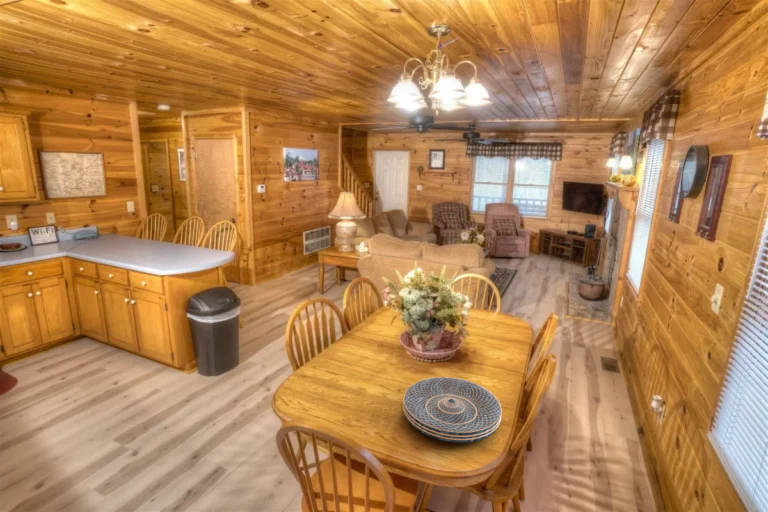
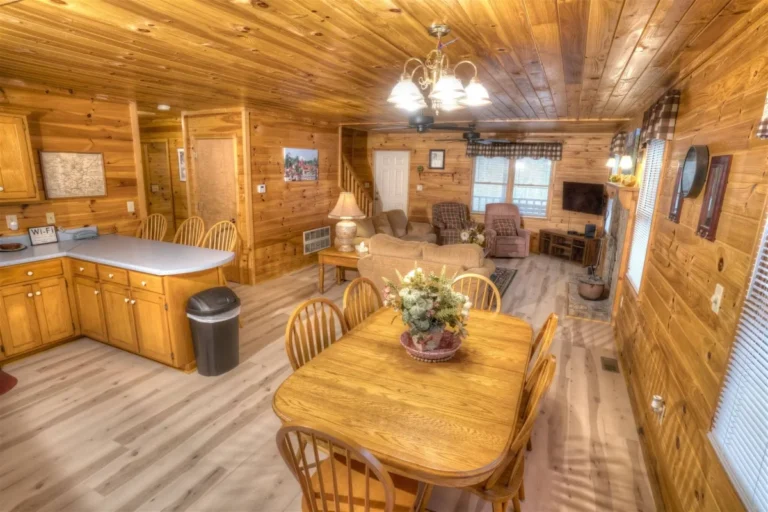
- placemat [402,376,503,444]
